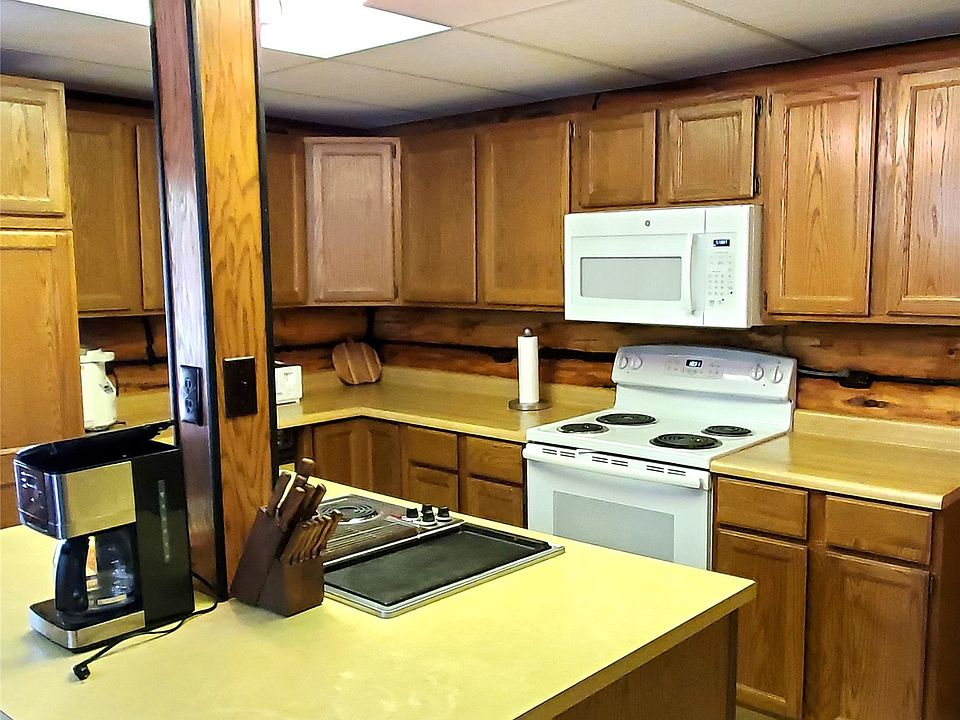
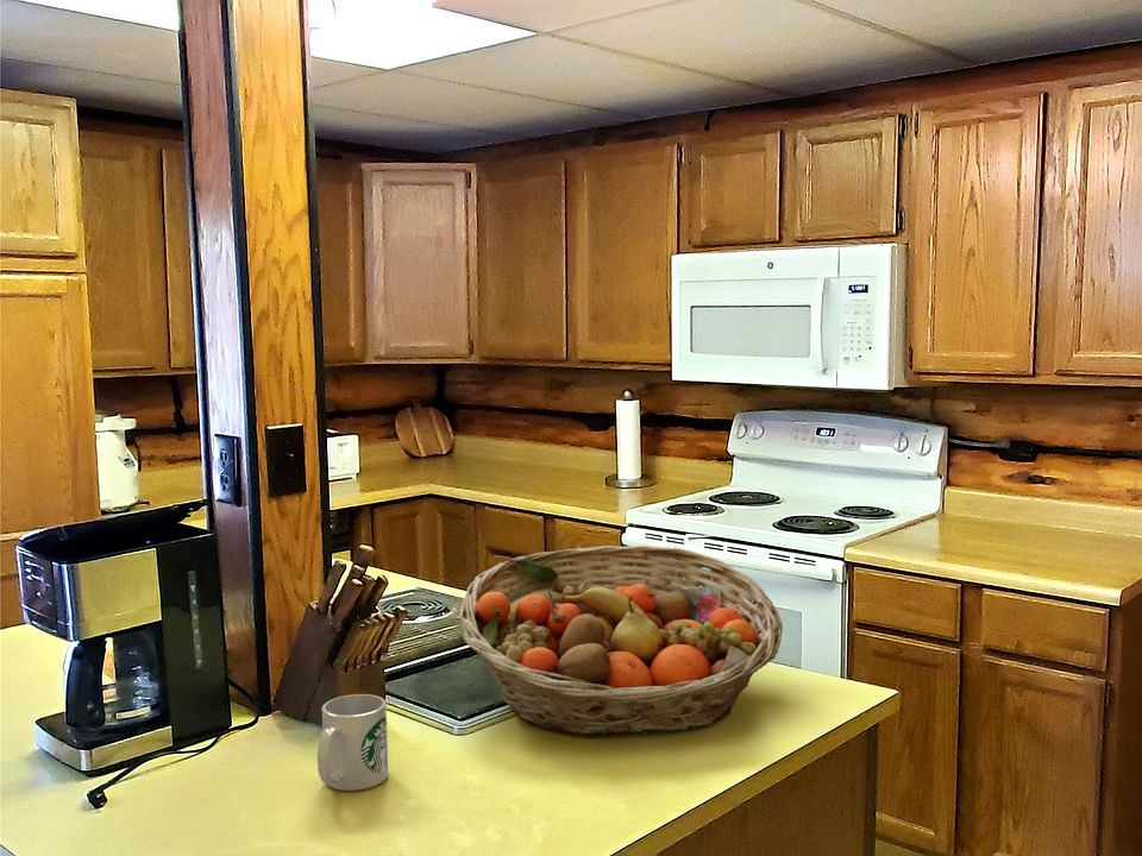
+ mug [316,693,389,792]
+ fruit basket [459,545,784,738]
